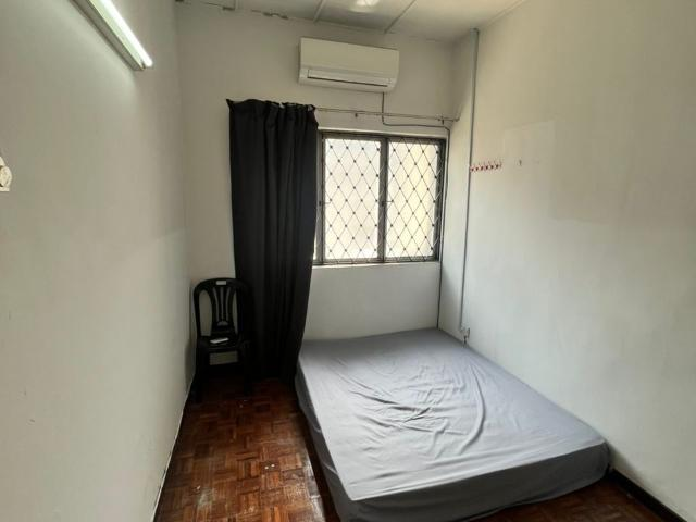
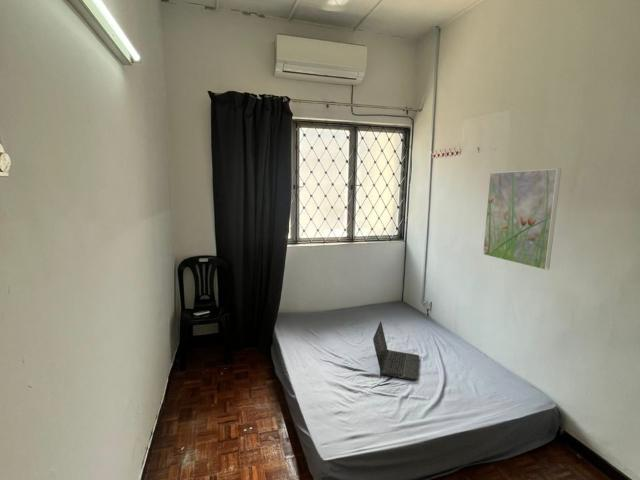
+ laptop computer [372,320,420,382]
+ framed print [482,168,562,271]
